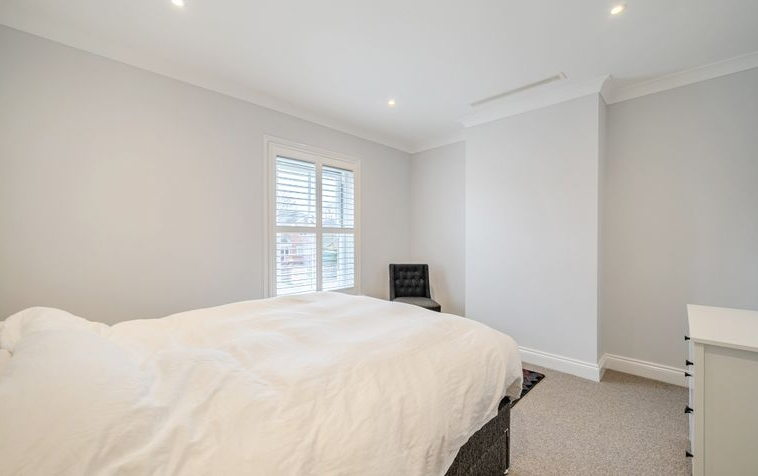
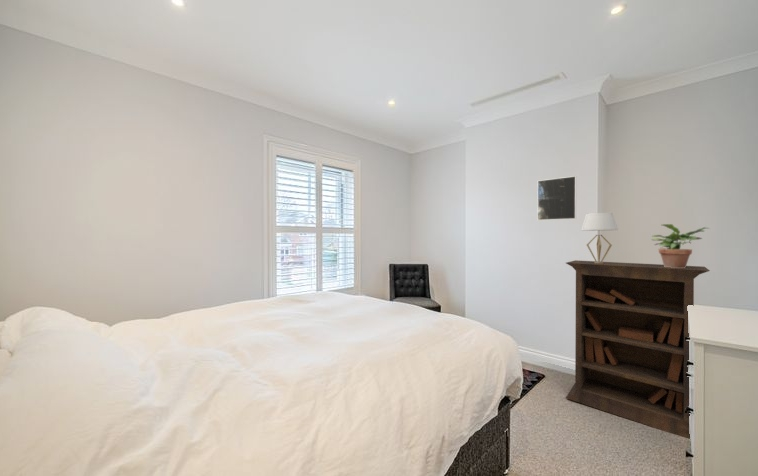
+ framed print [536,175,577,221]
+ potted plant [651,223,711,268]
+ bookcase [565,259,711,440]
+ table lamp [580,212,619,263]
